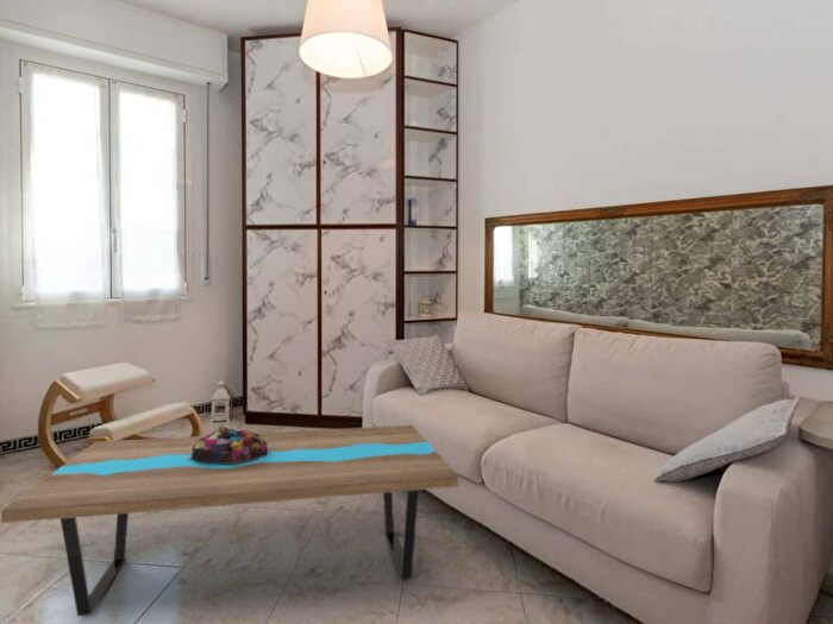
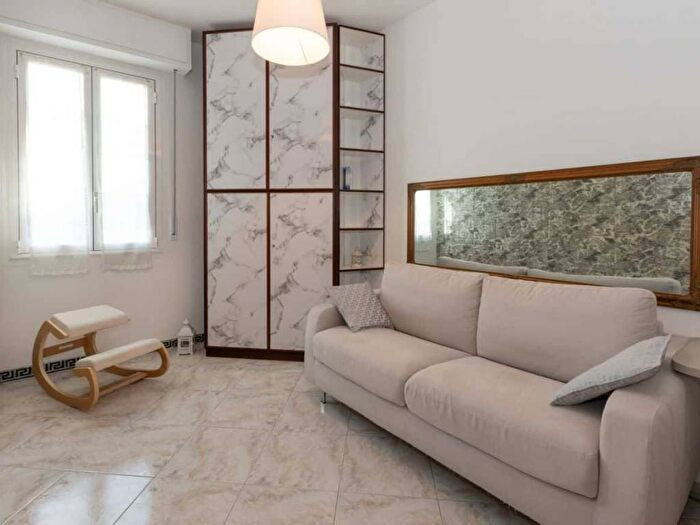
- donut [188,426,269,462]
- coffee table [0,424,459,618]
